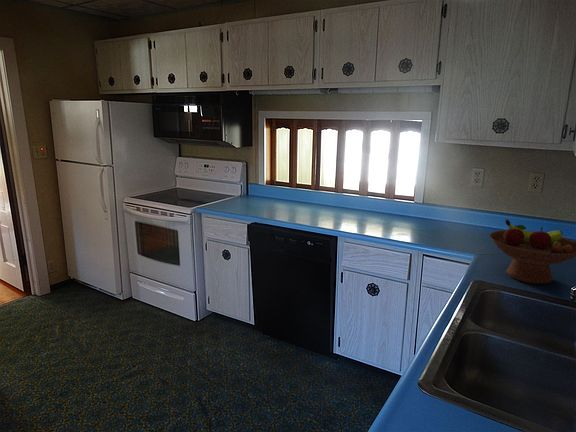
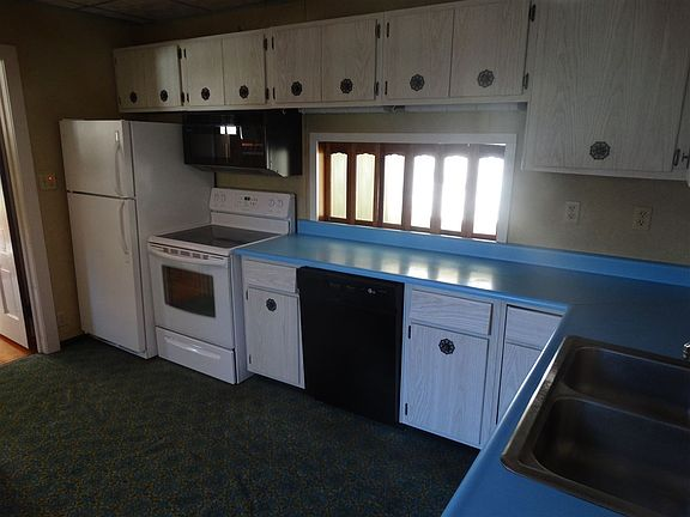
- fruit bowl [489,218,576,285]
